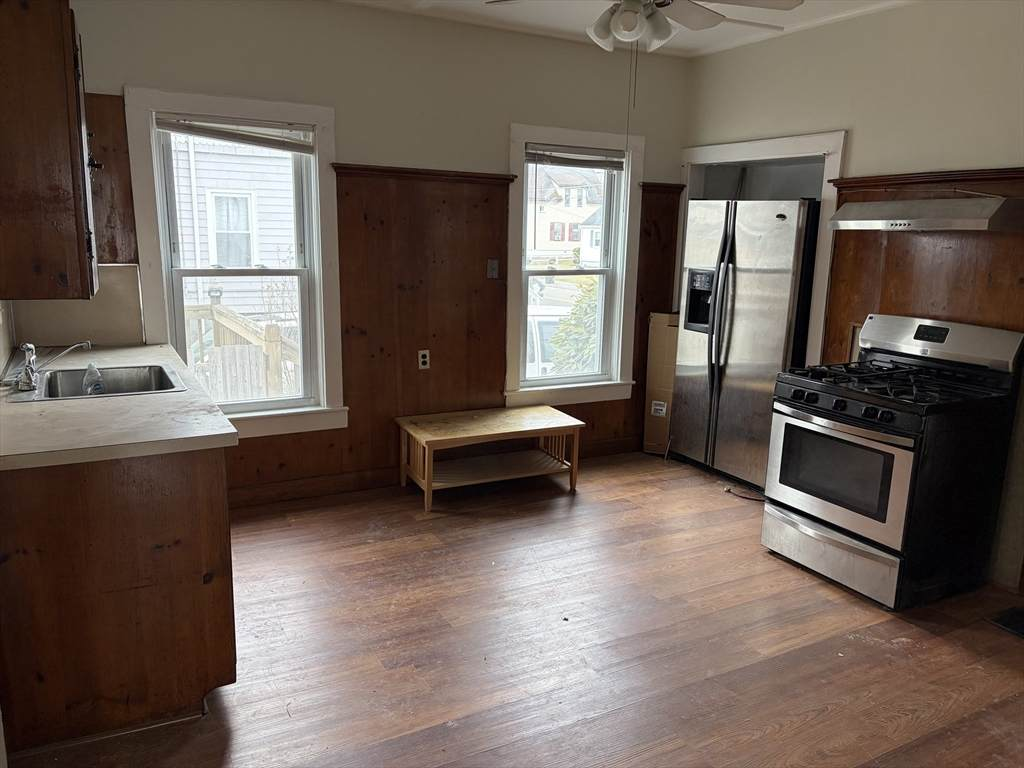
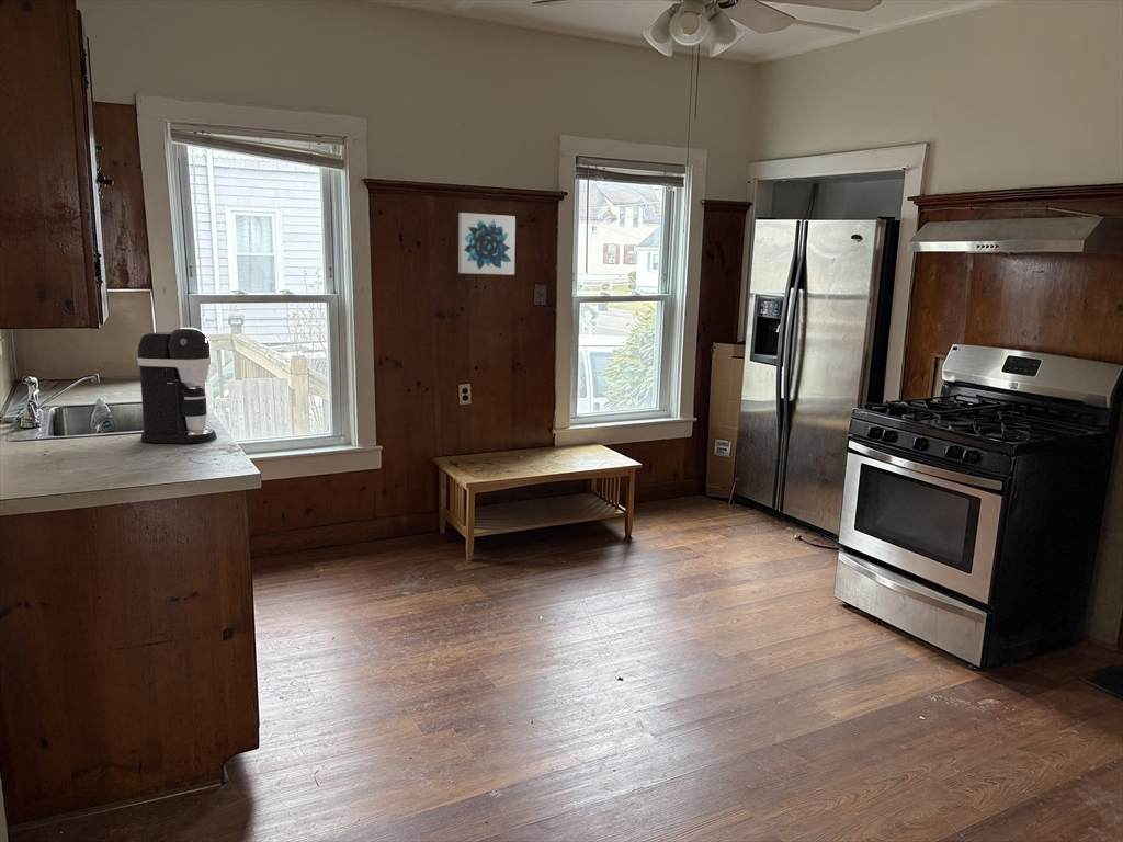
+ wall art [457,212,517,276]
+ coffee maker [136,327,218,444]
